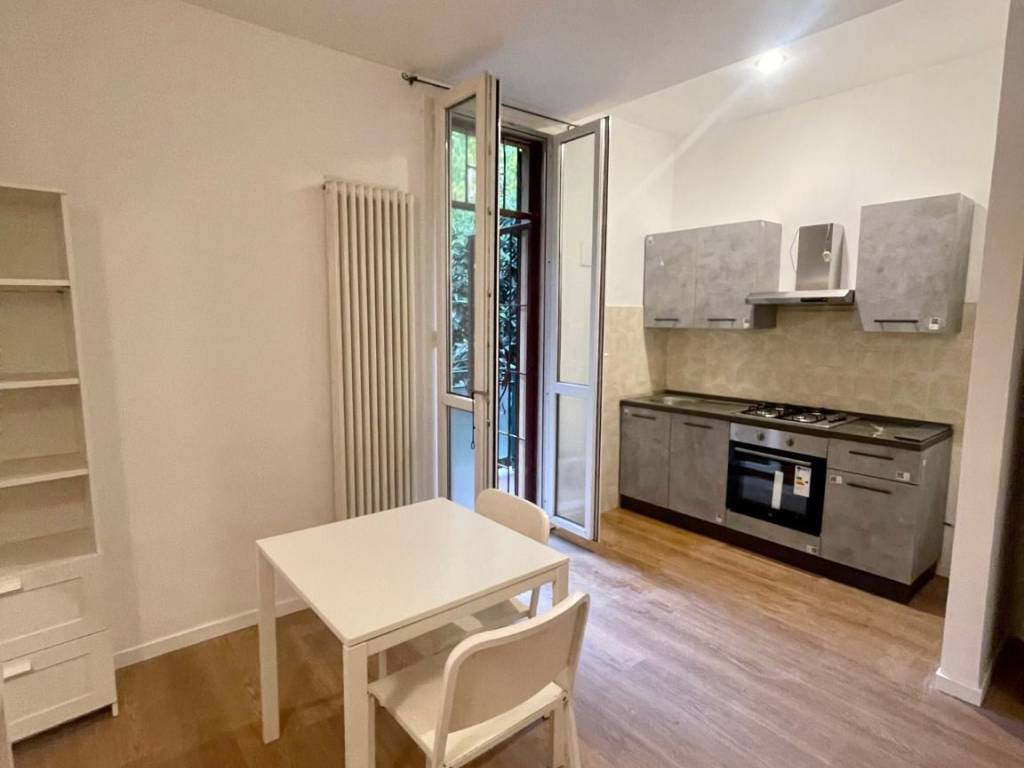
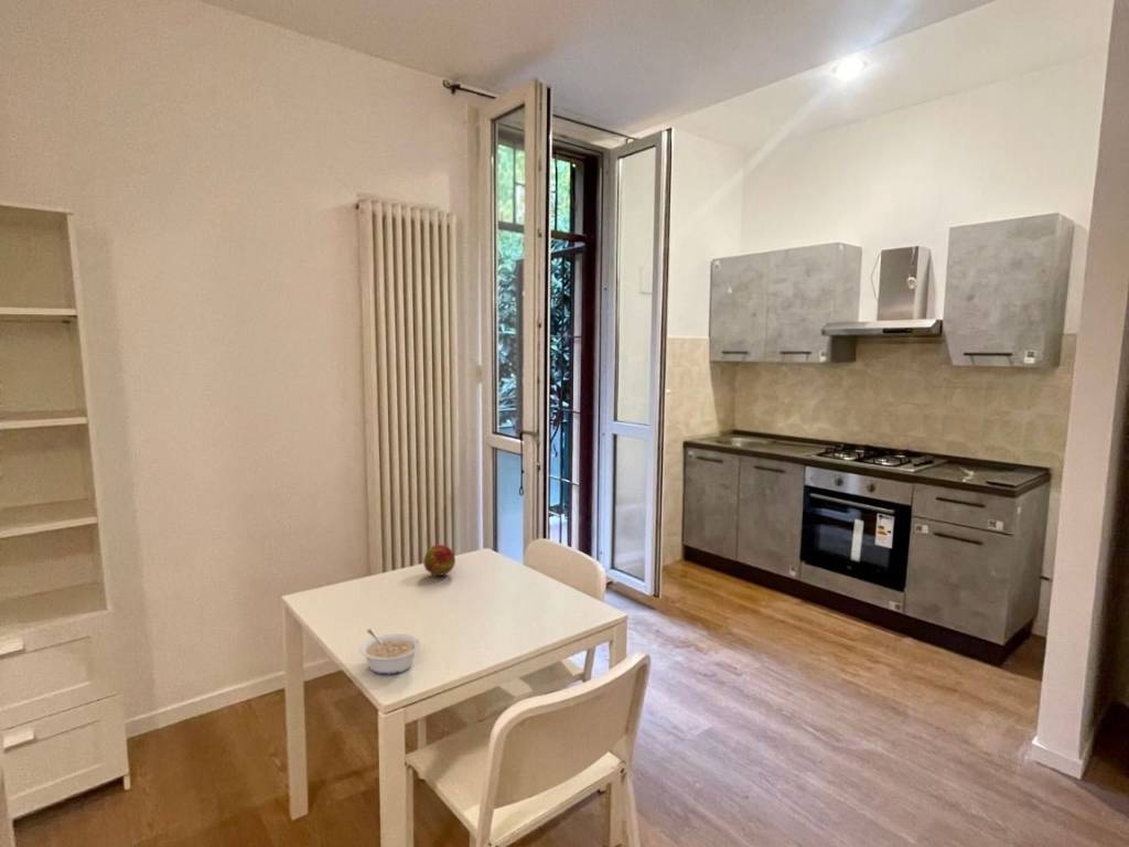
+ legume [358,628,421,676]
+ fruit [422,544,456,577]
